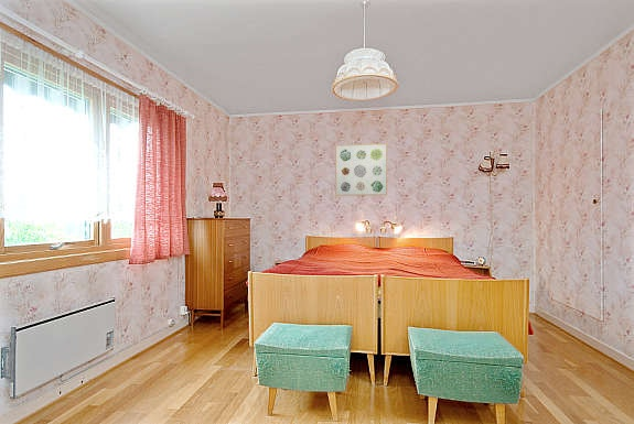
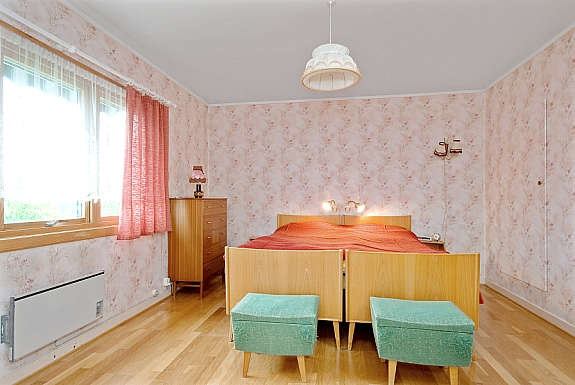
- wall art [334,143,388,197]
